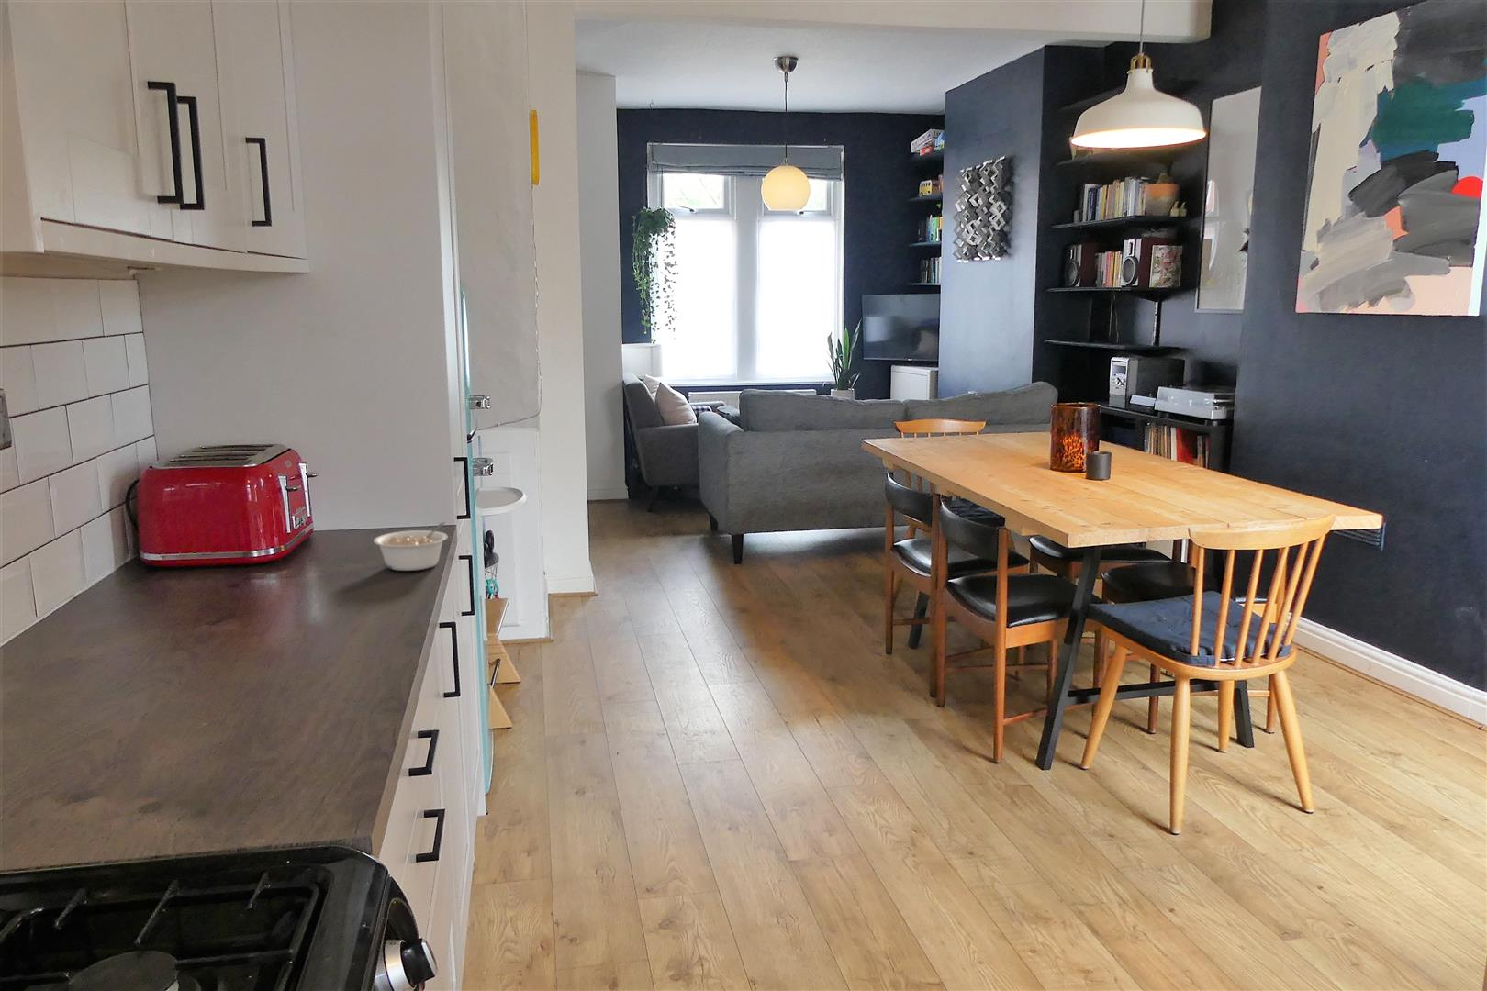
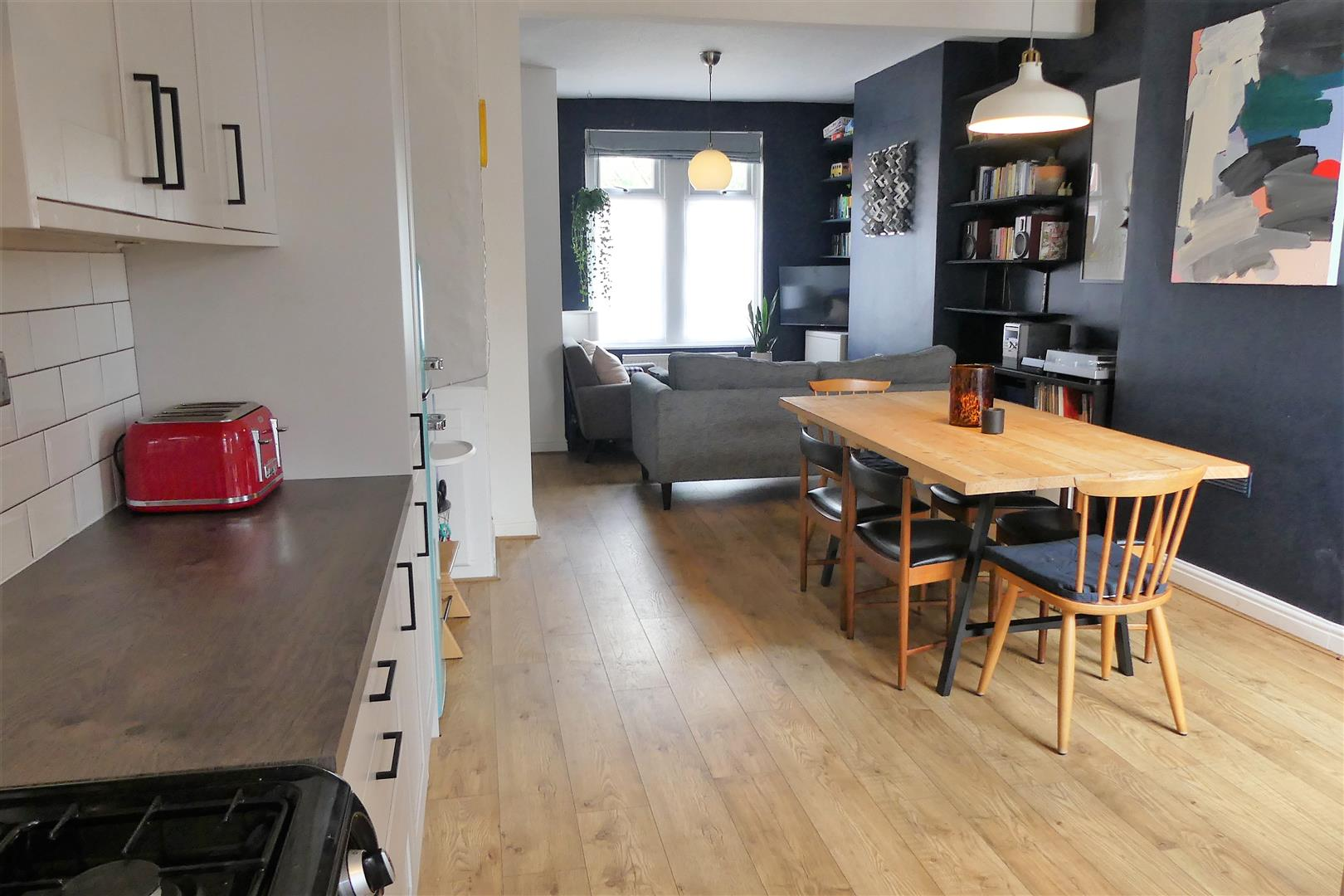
- legume [373,522,449,572]
